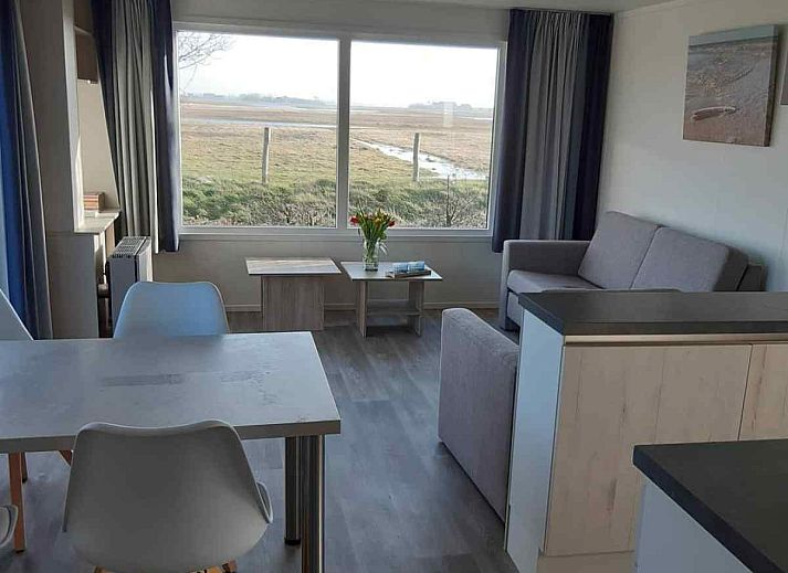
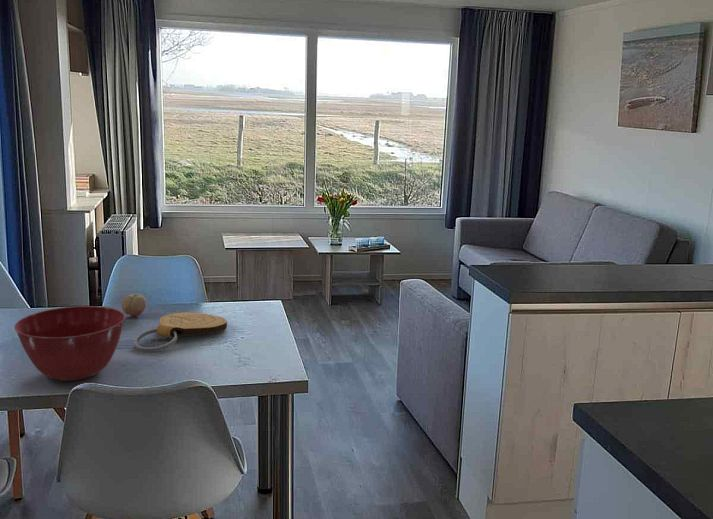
+ mixing bowl [13,305,126,382]
+ fruit [121,293,147,317]
+ key chain [133,311,228,353]
